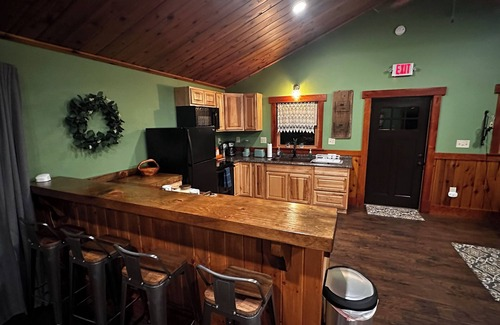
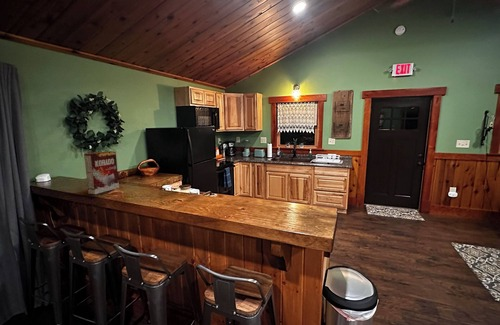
+ cereal box [83,150,120,195]
